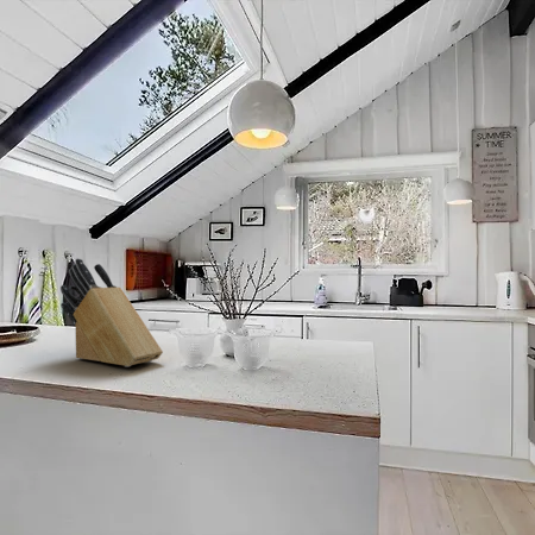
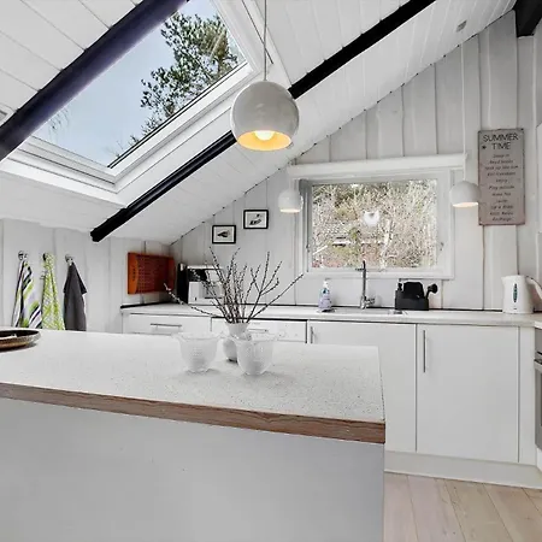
- knife block [59,257,164,369]
